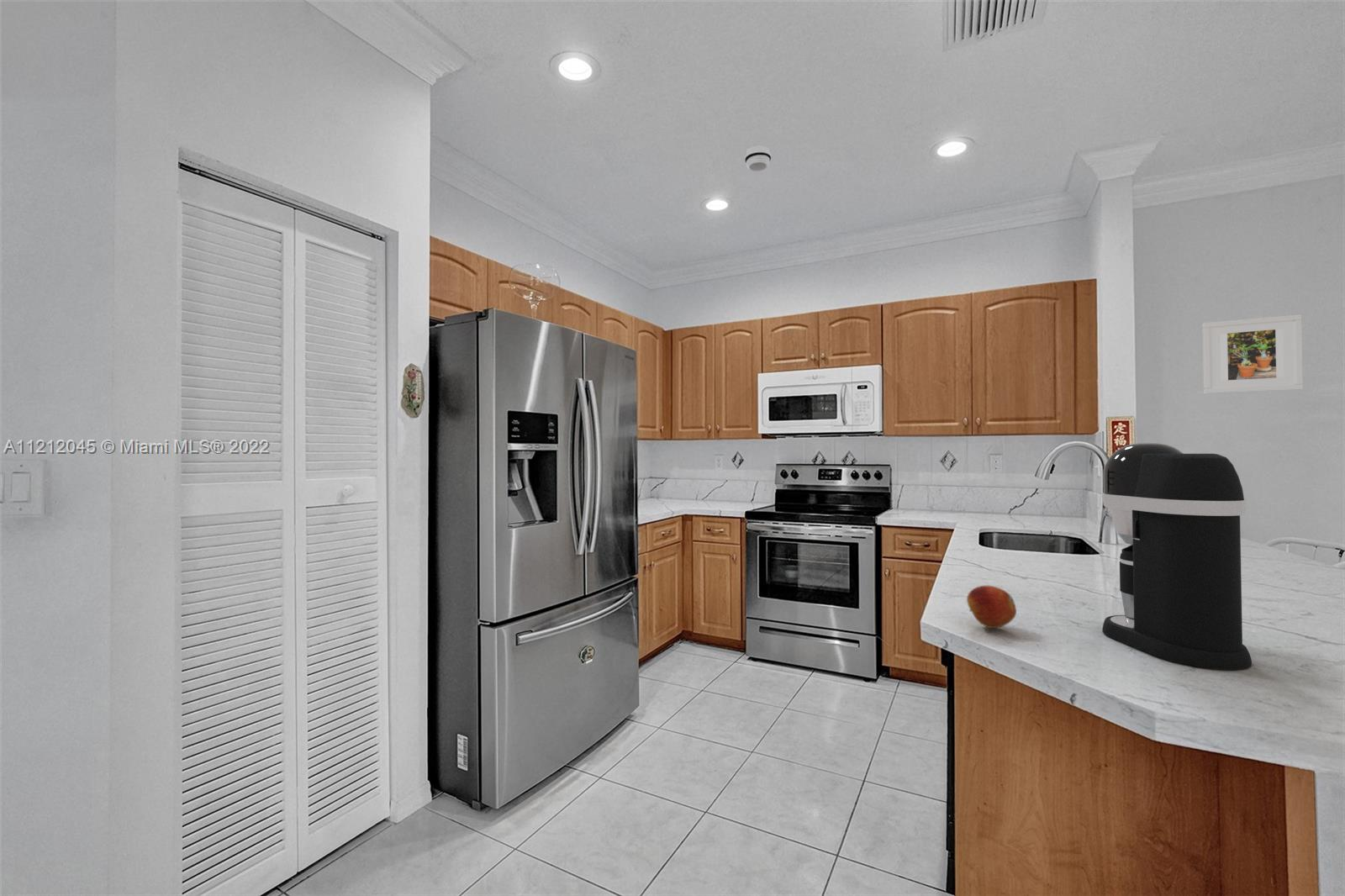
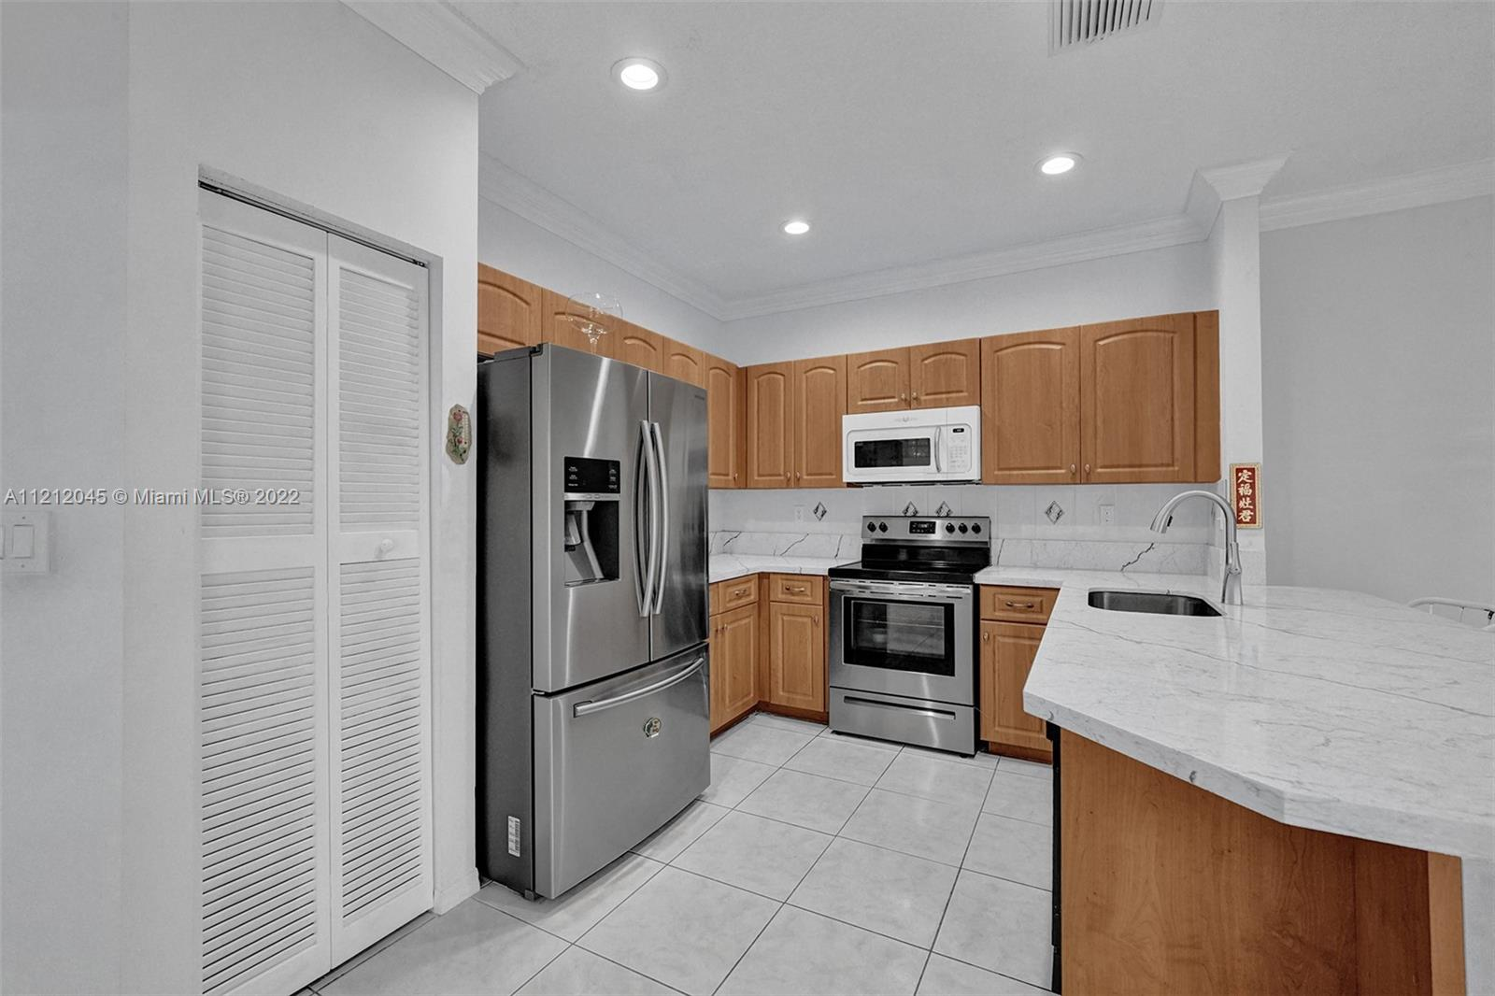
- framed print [1201,314,1304,394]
- fruit [966,585,1017,629]
- smoke detector [744,145,772,172]
- coffee maker [1101,442,1253,670]
